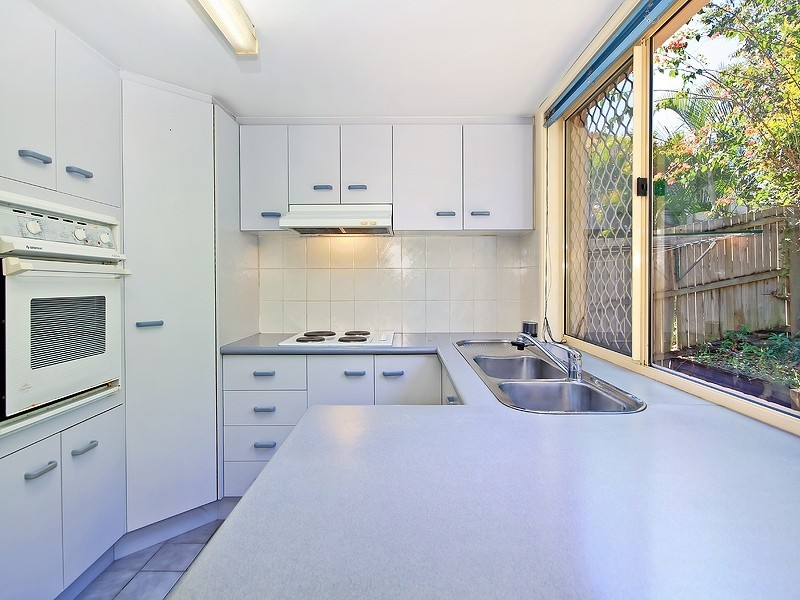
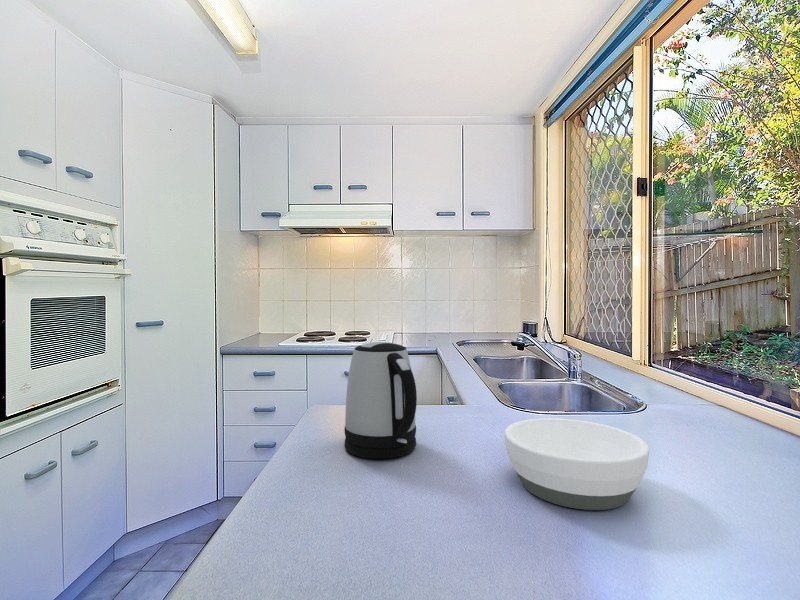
+ kettle [343,341,418,460]
+ bowl [504,417,650,511]
